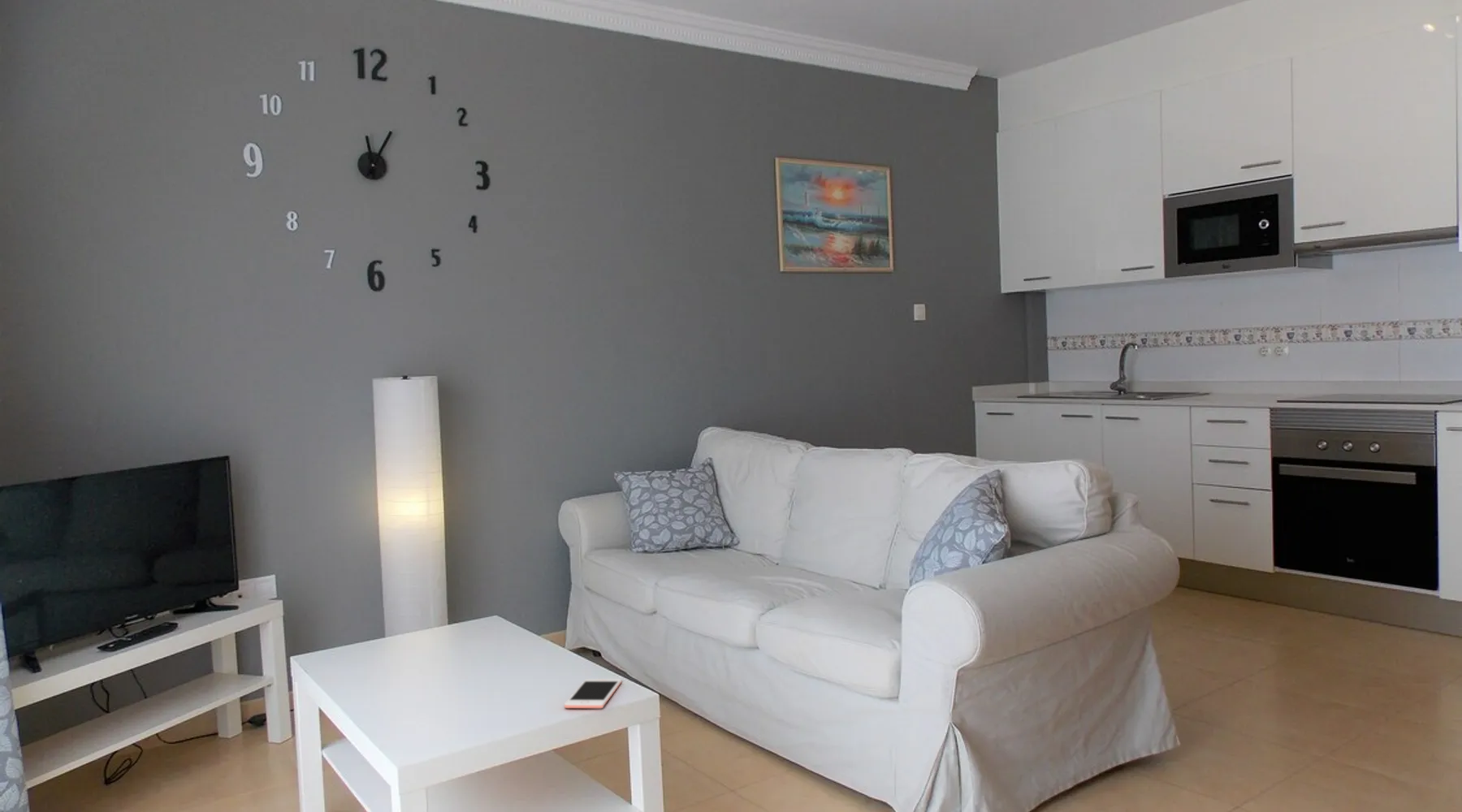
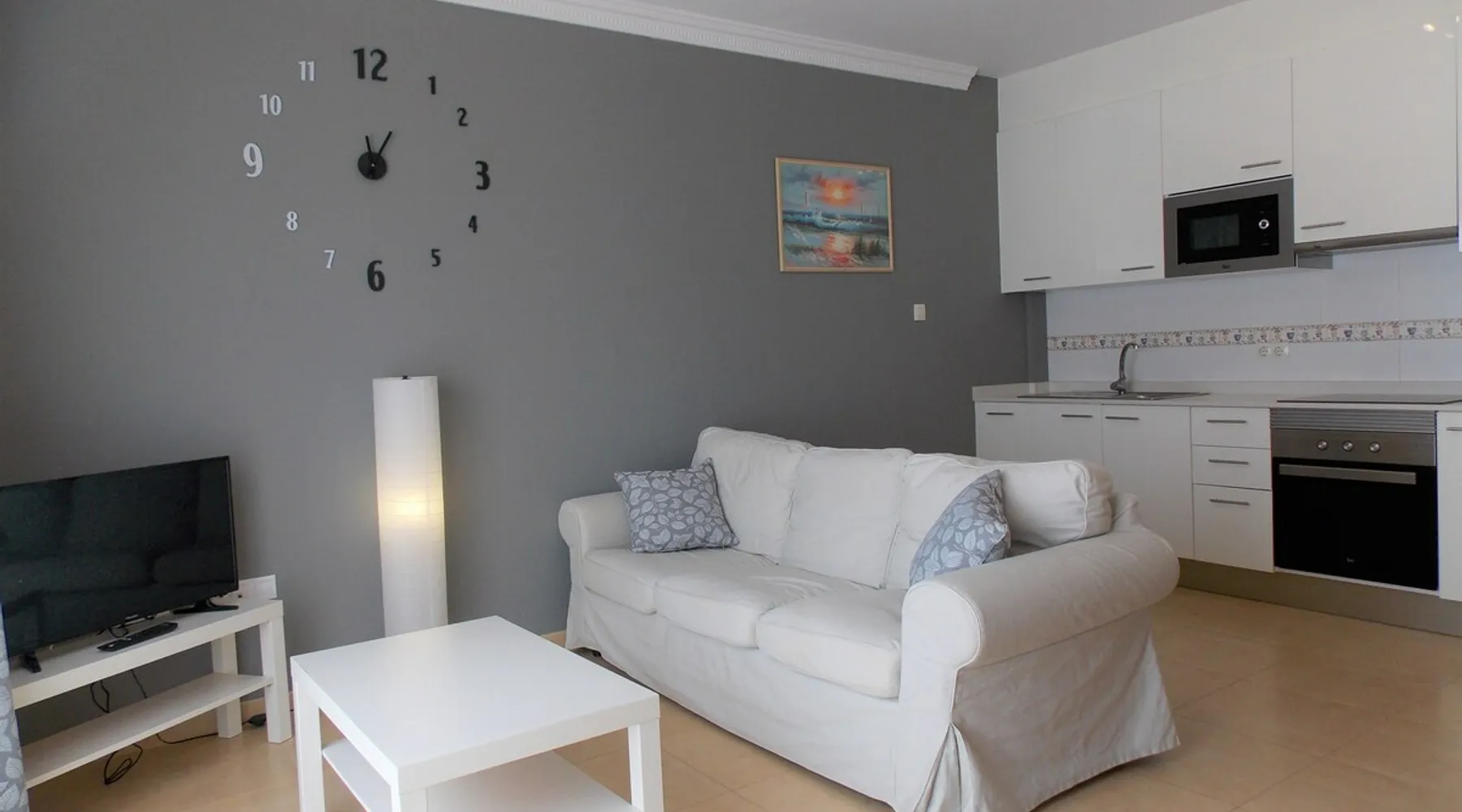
- cell phone [564,678,622,709]
